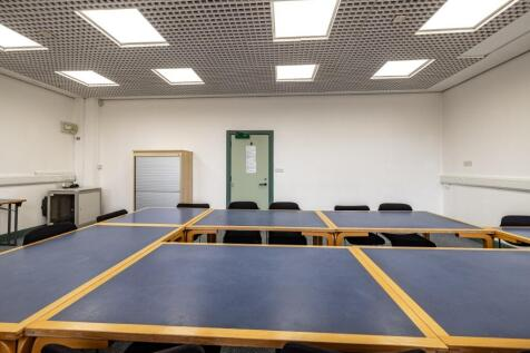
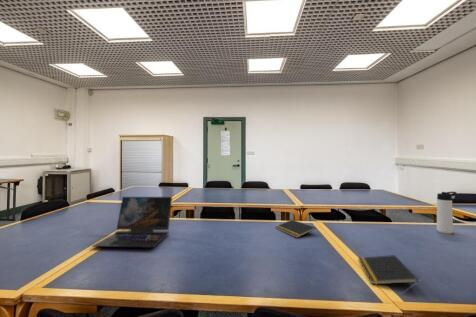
+ notepad [275,219,316,239]
+ laptop [91,196,173,249]
+ thermos bottle [436,191,458,235]
+ notepad [358,254,419,285]
